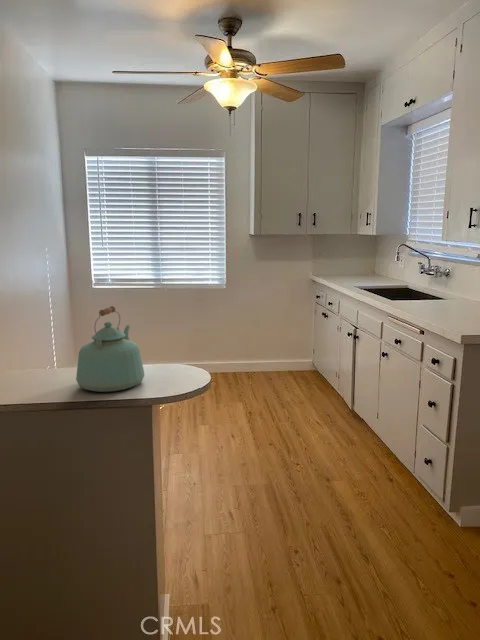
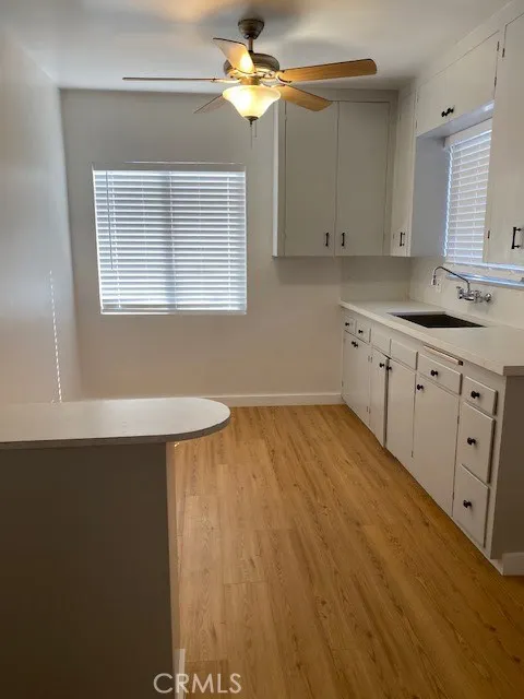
- kettle [75,305,145,393]
